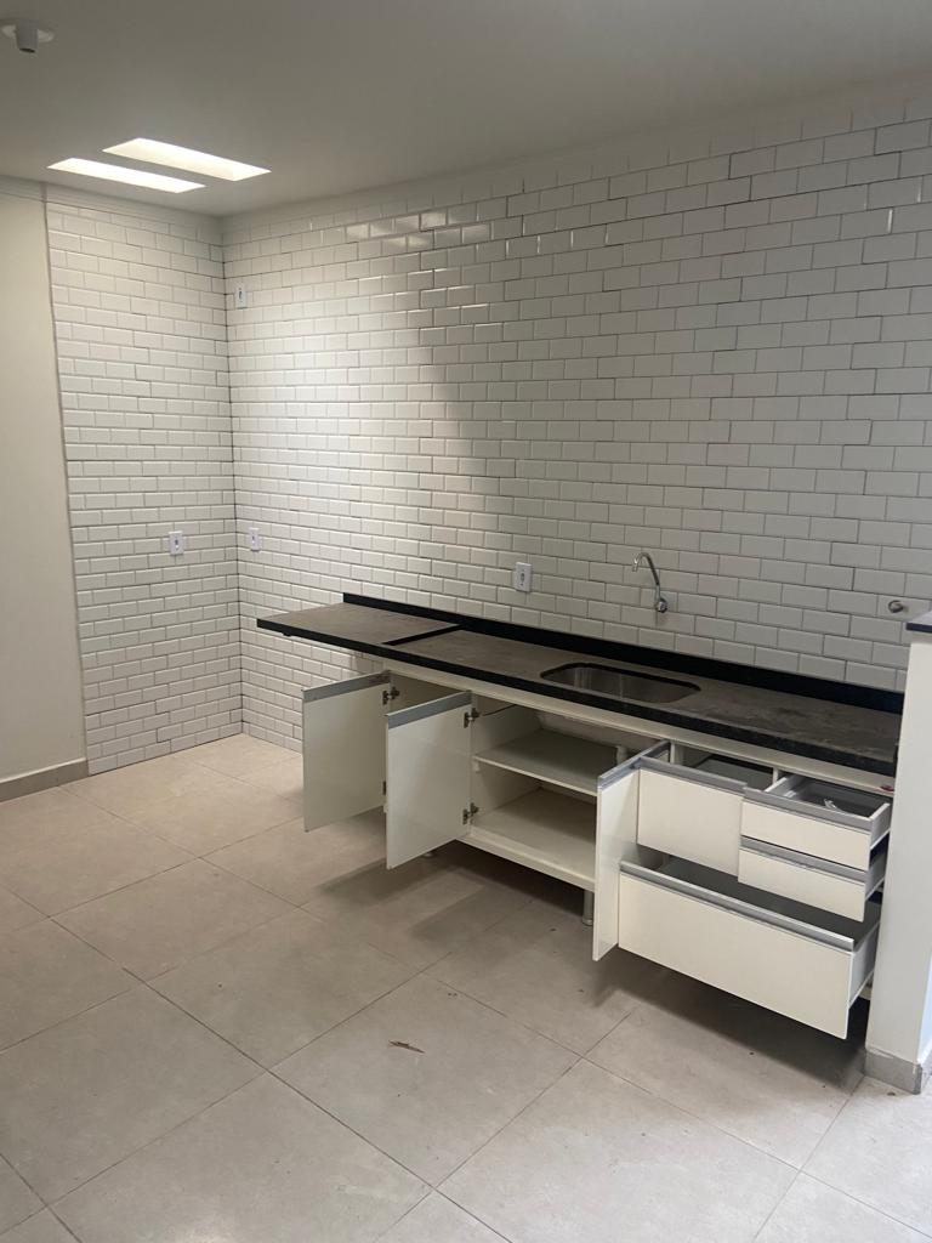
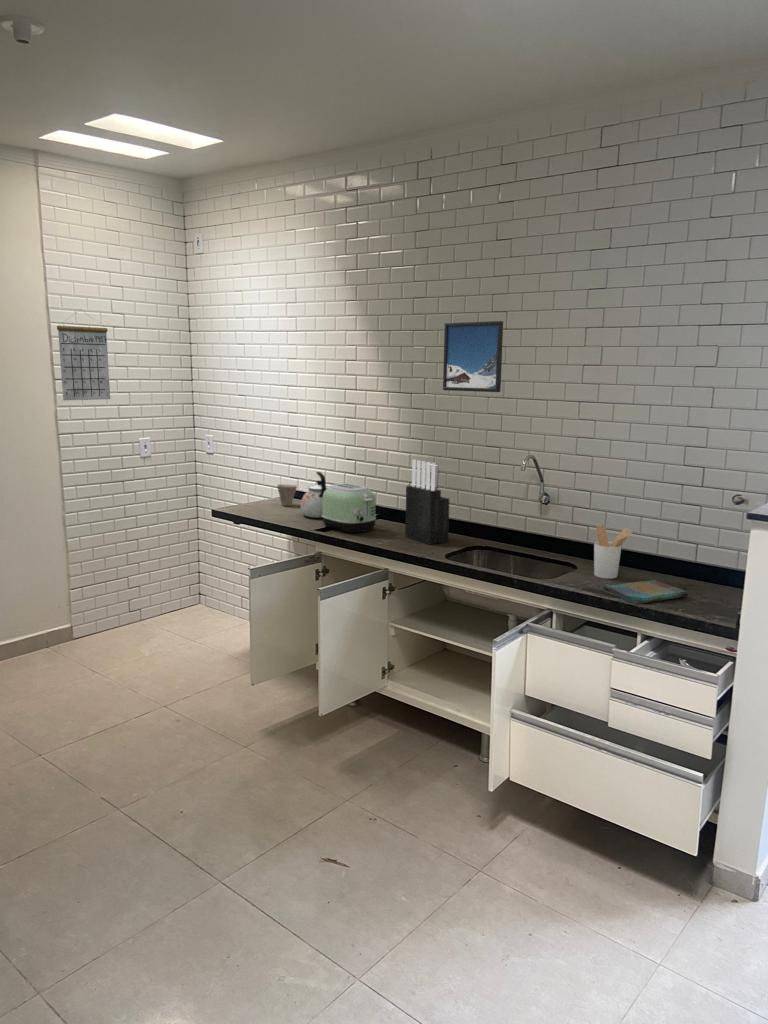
+ kettle [300,471,330,519]
+ toaster [322,482,377,534]
+ knife block [404,459,450,546]
+ cup [276,483,298,507]
+ dish towel [601,579,690,605]
+ utensil holder [593,524,634,580]
+ calendar [56,308,111,401]
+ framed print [442,320,504,393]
